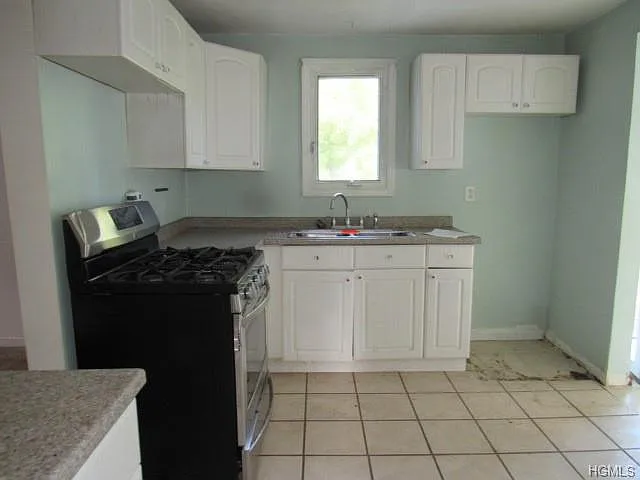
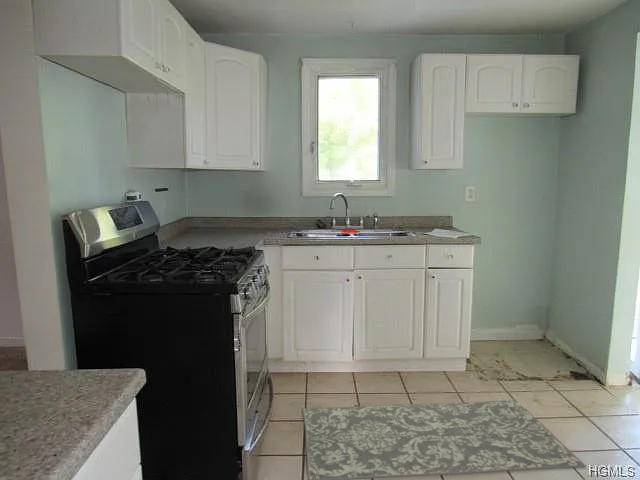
+ rug [301,399,587,480]
